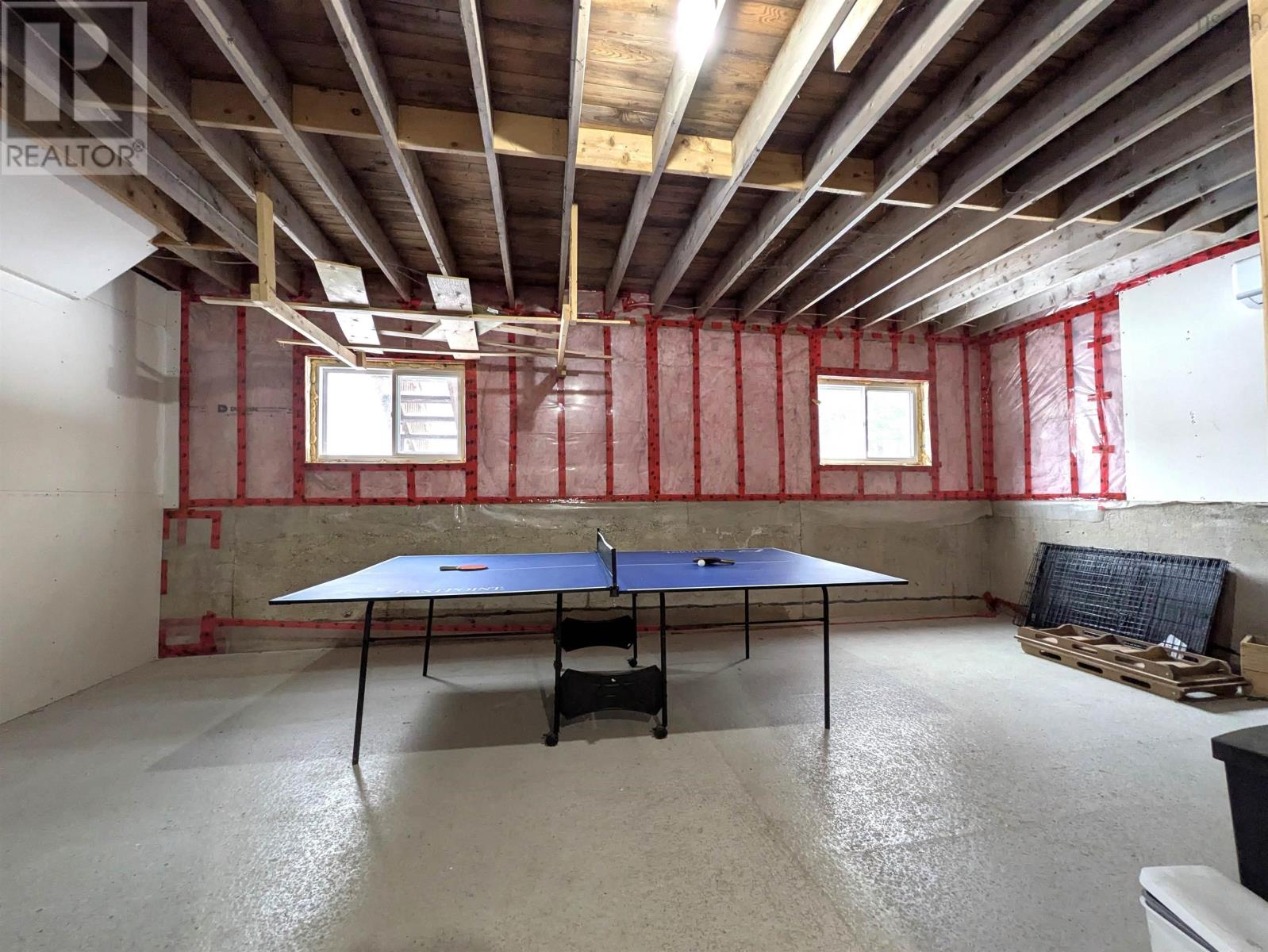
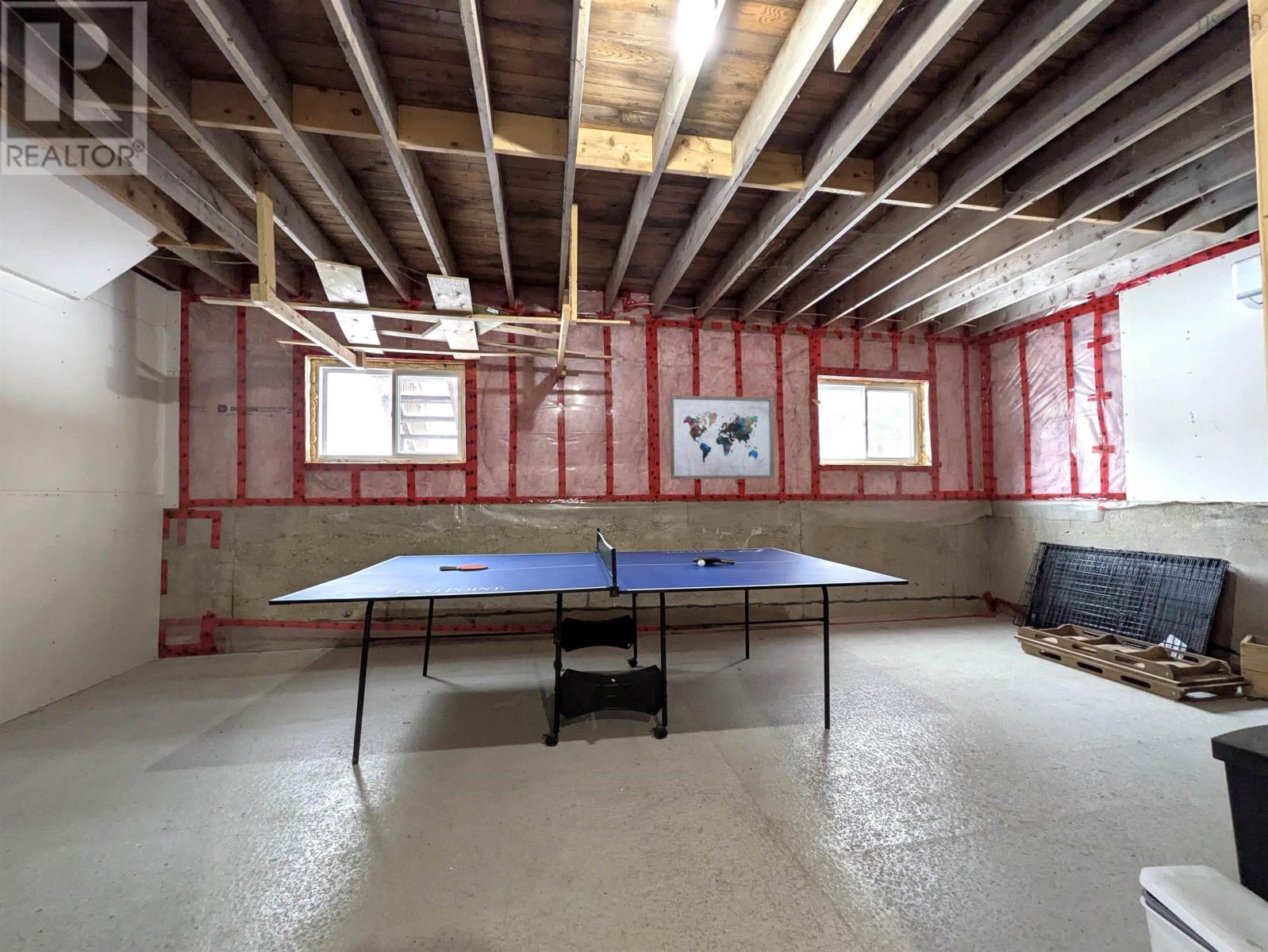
+ wall art [669,394,775,480]
